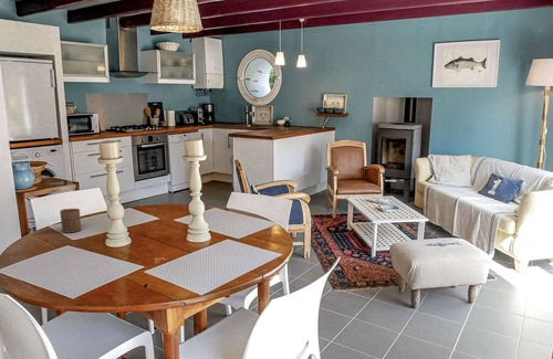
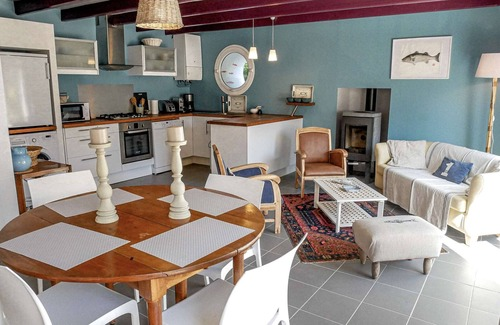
- cup [59,208,82,234]
